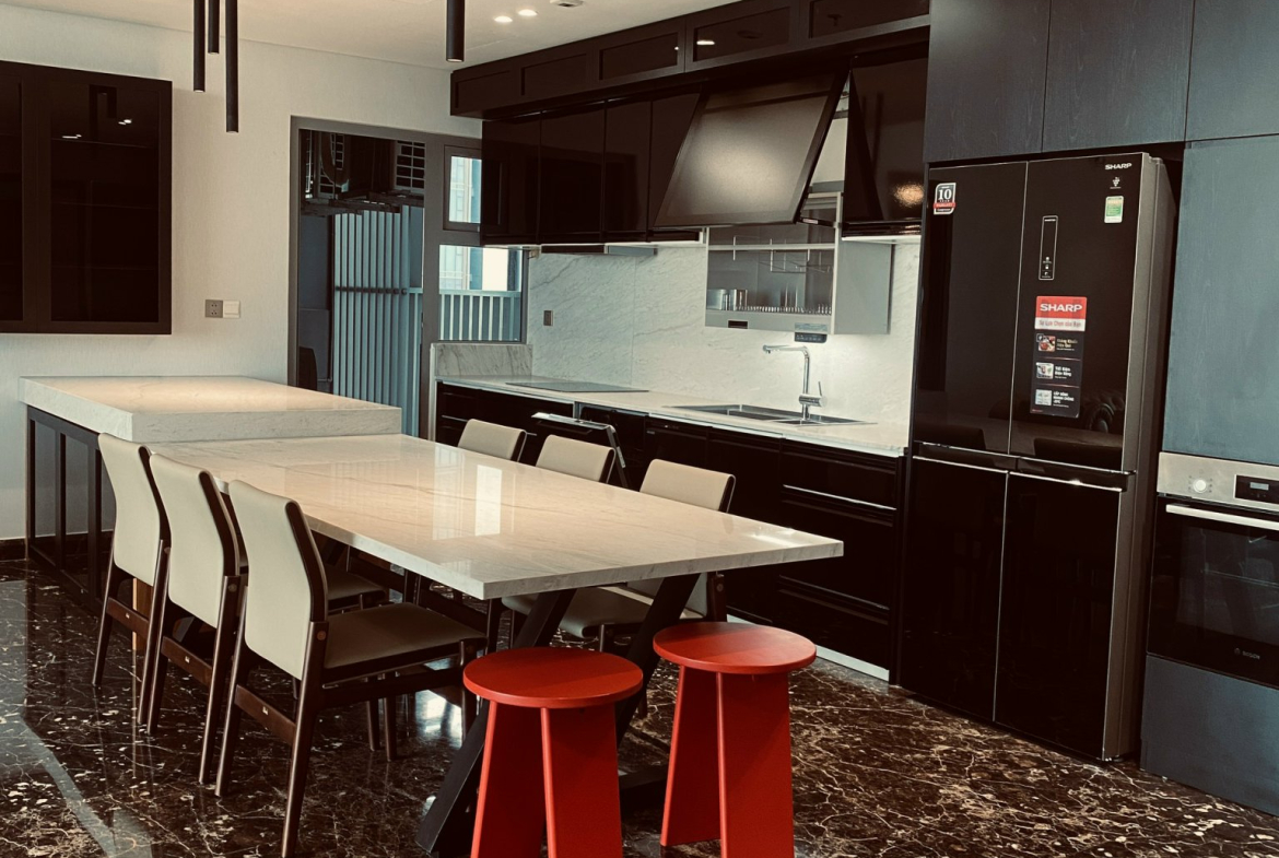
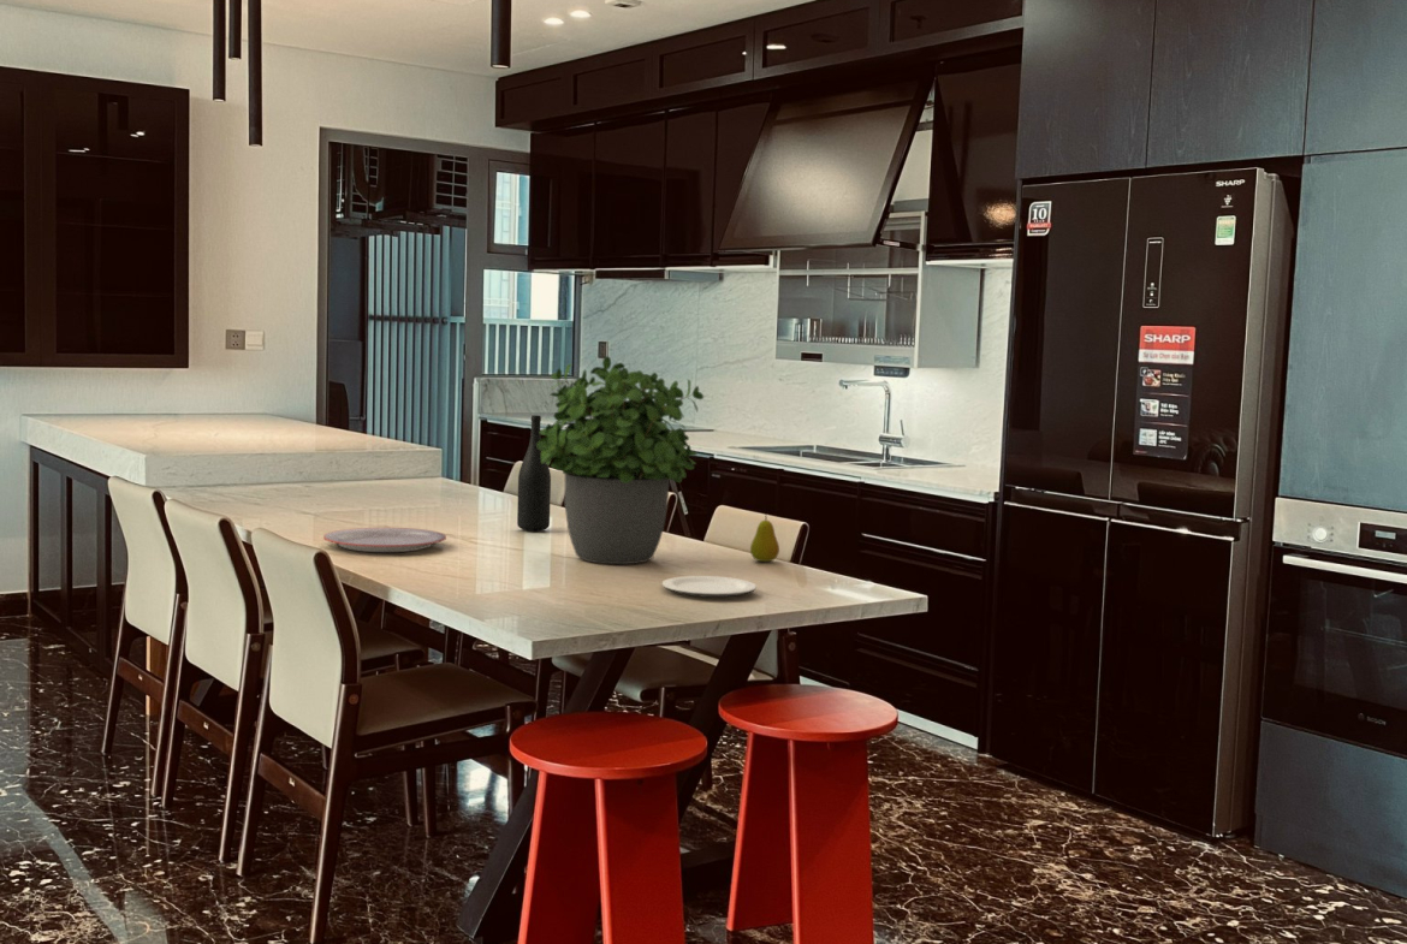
+ wine bottle [516,414,552,532]
+ potted plant [536,355,705,565]
+ plate [322,527,447,553]
+ fruit [749,513,780,563]
+ plate [661,575,758,599]
